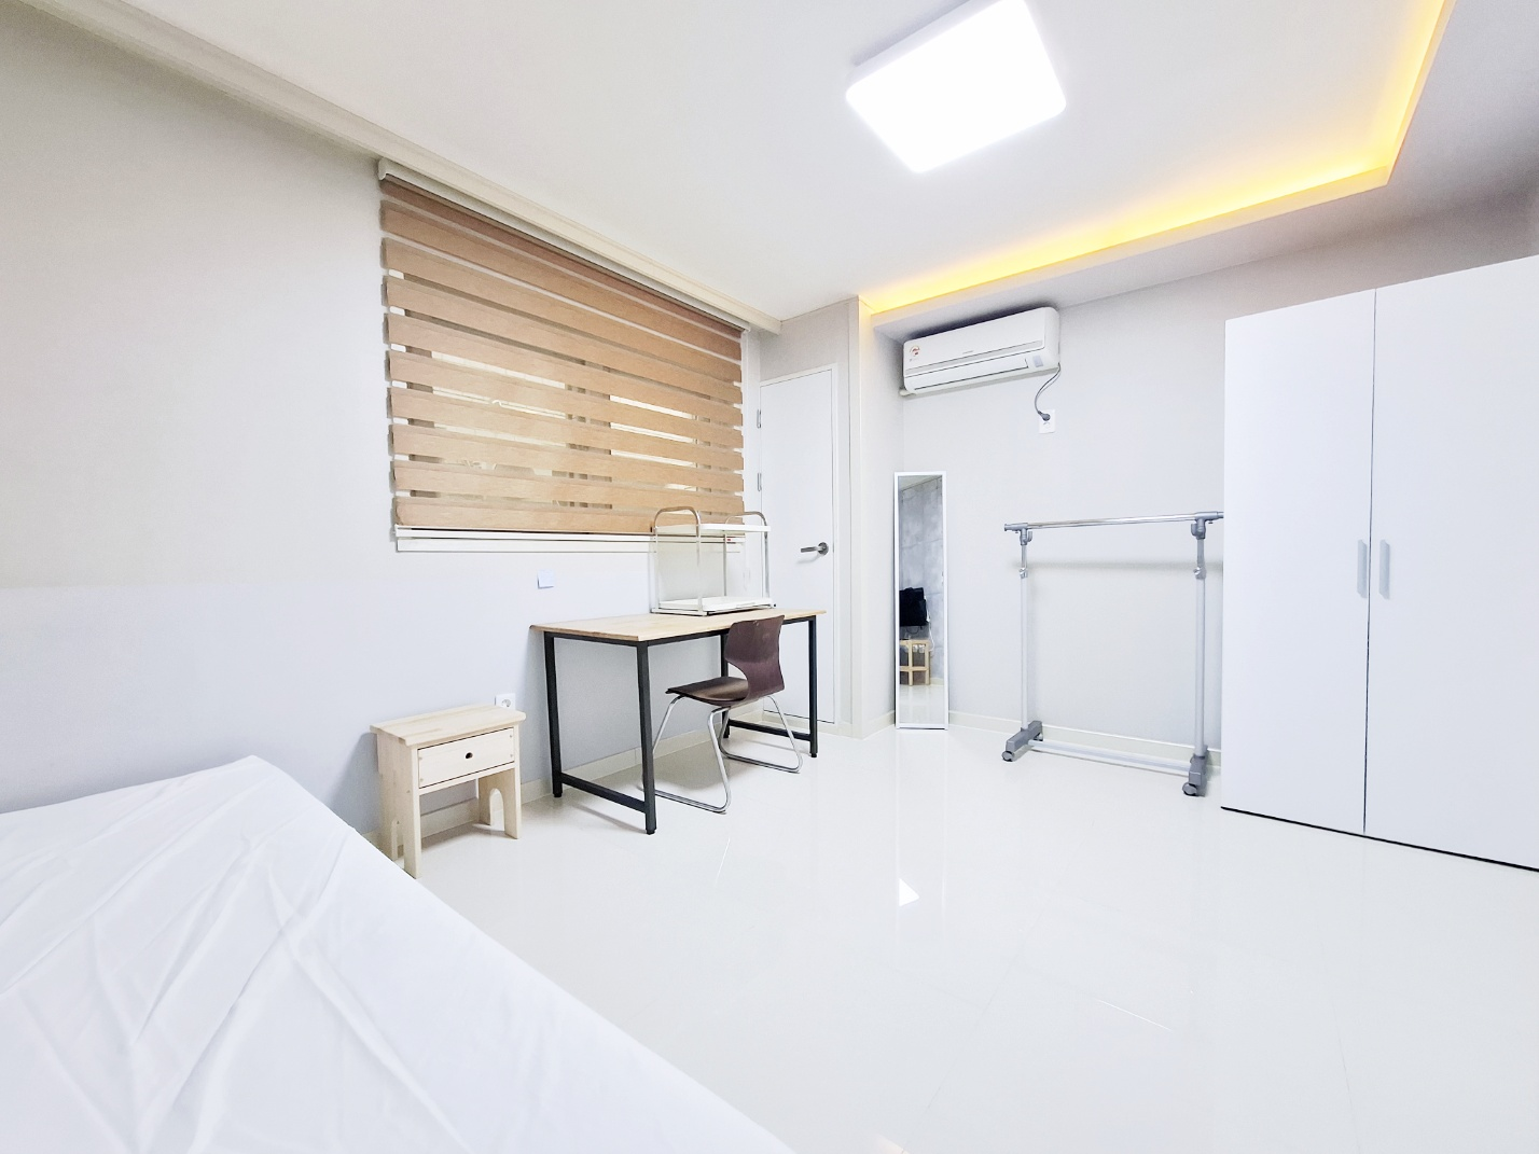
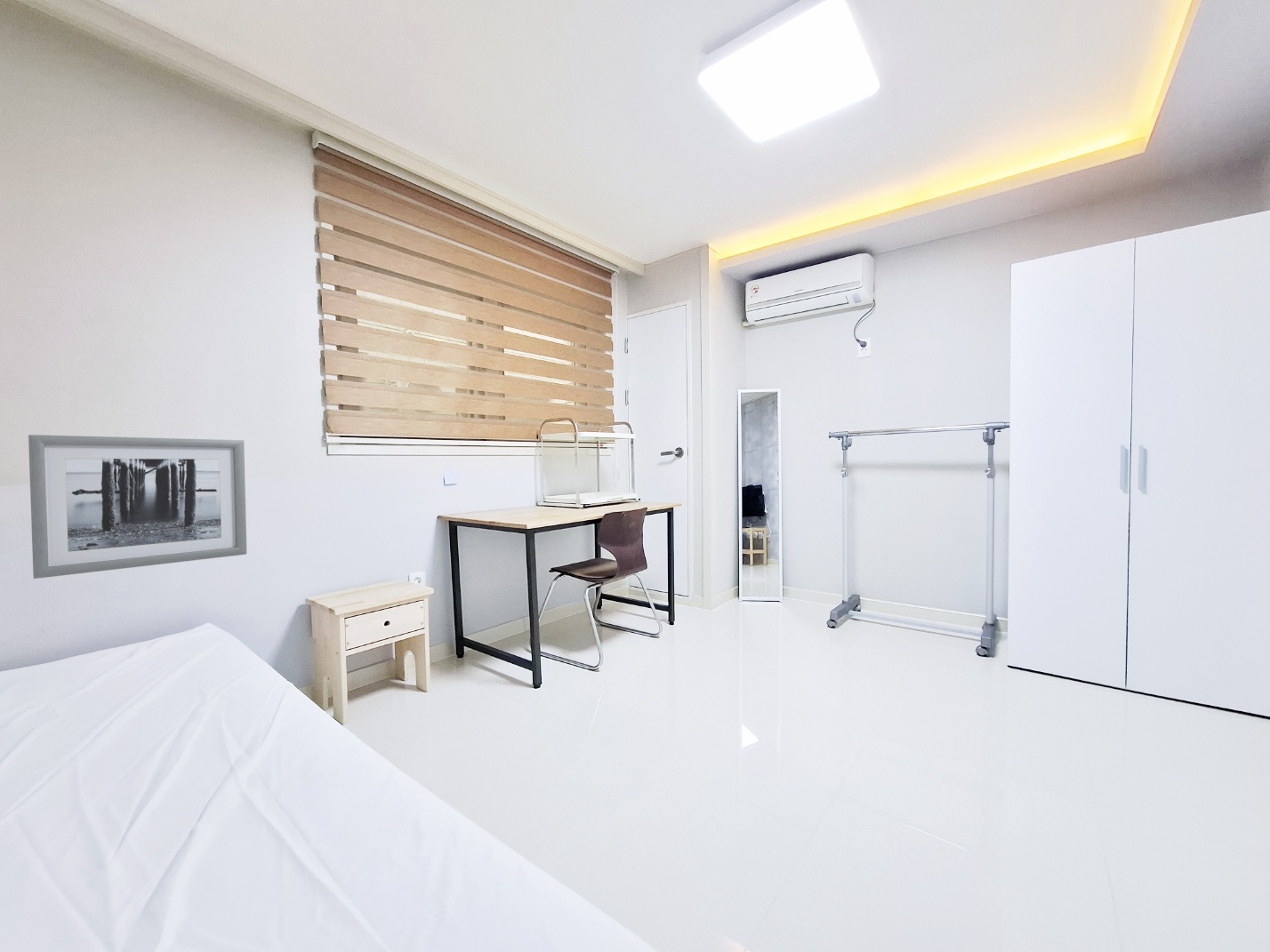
+ wall art [28,434,247,580]
